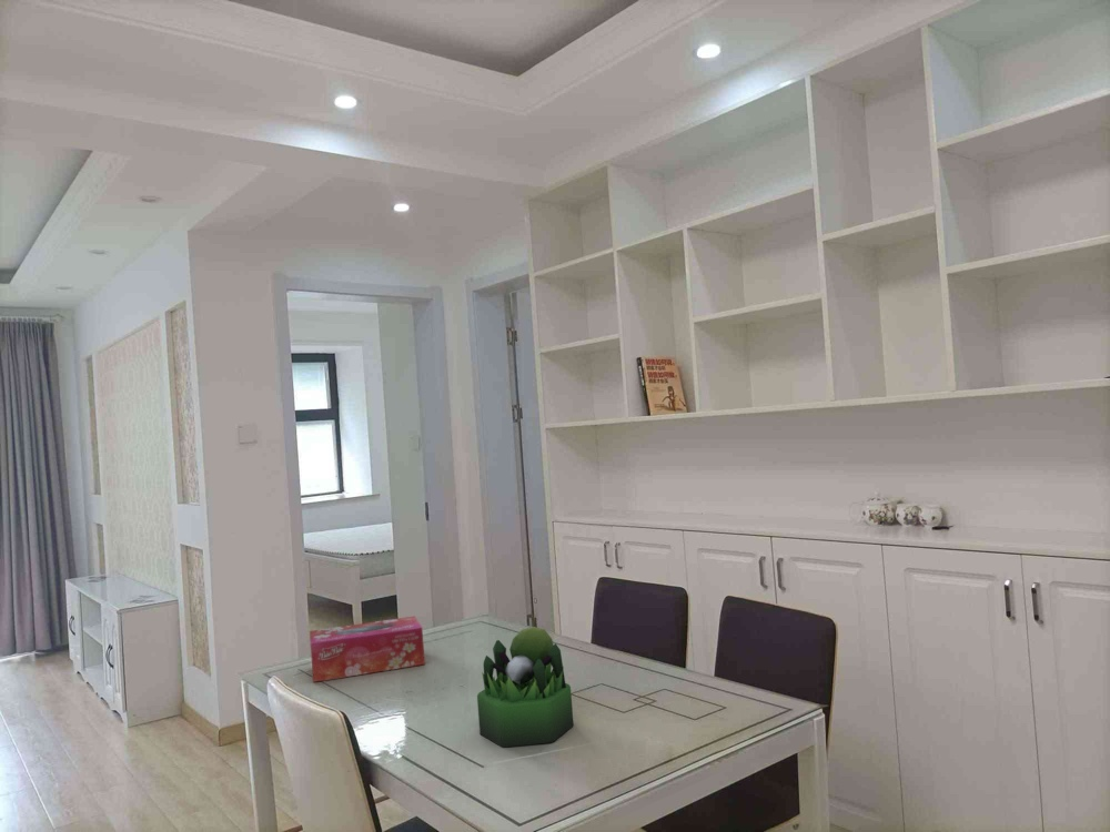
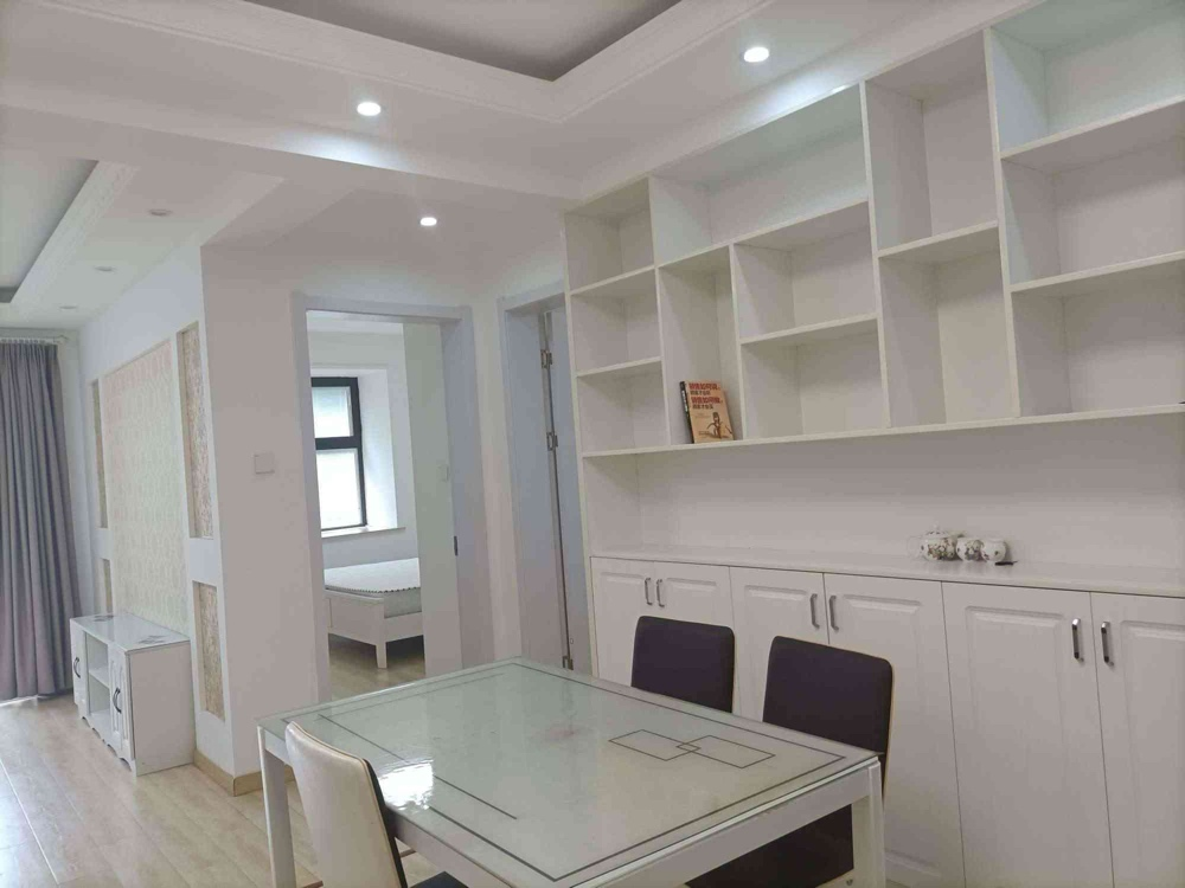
- plant [476,626,575,748]
- tissue box [309,615,426,683]
